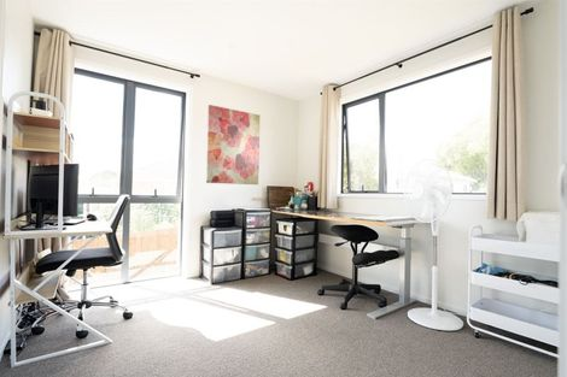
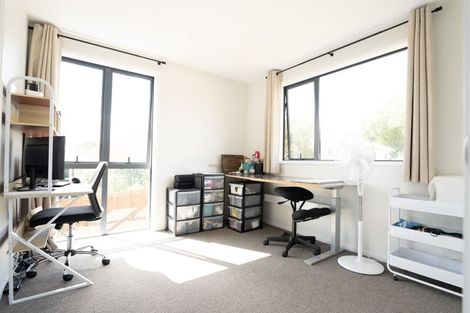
- wall art [205,104,261,185]
